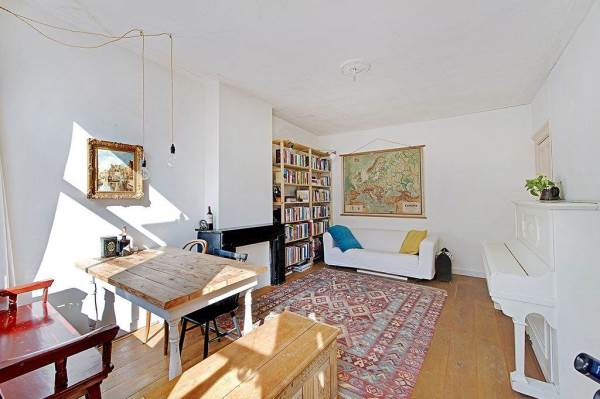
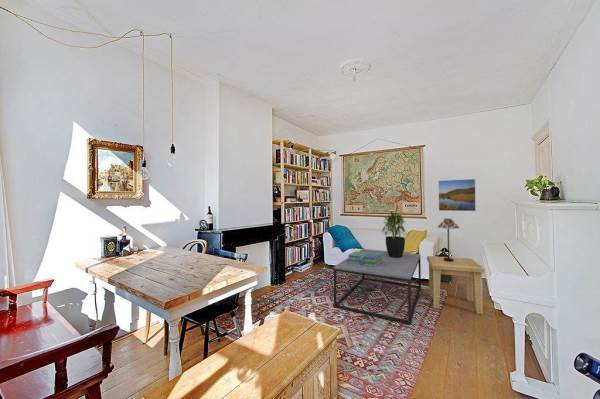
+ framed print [437,178,477,212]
+ side table [426,255,486,315]
+ table lamp [437,217,460,262]
+ potted plant [380,211,409,258]
+ coffee table [333,248,422,325]
+ stack of books [347,250,383,267]
